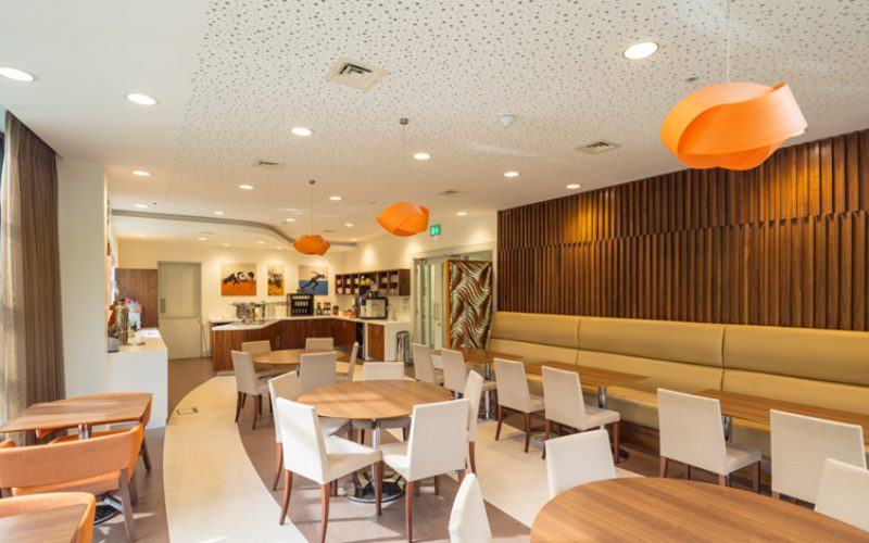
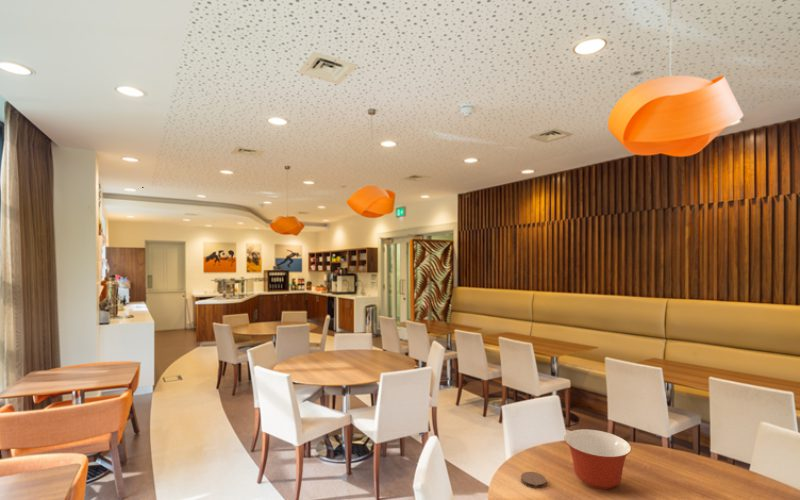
+ coaster [520,471,547,489]
+ mixing bowl [563,429,632,490]
